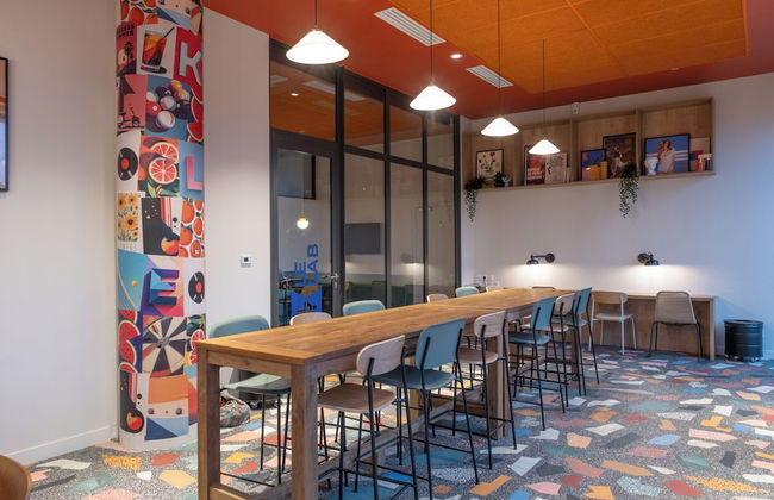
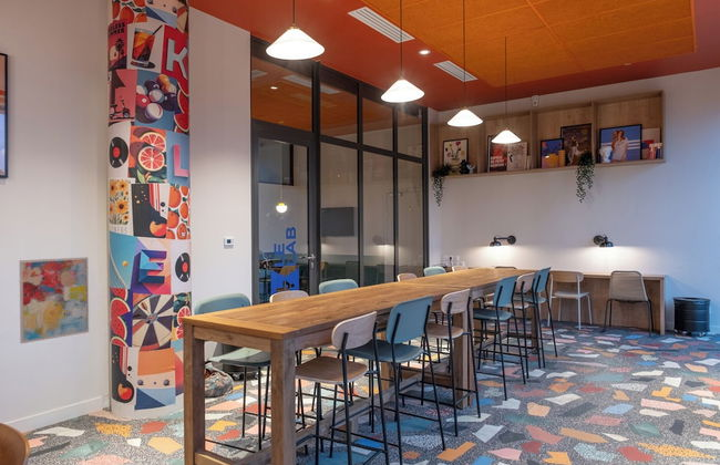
+ wall art [19,257,90,344]
